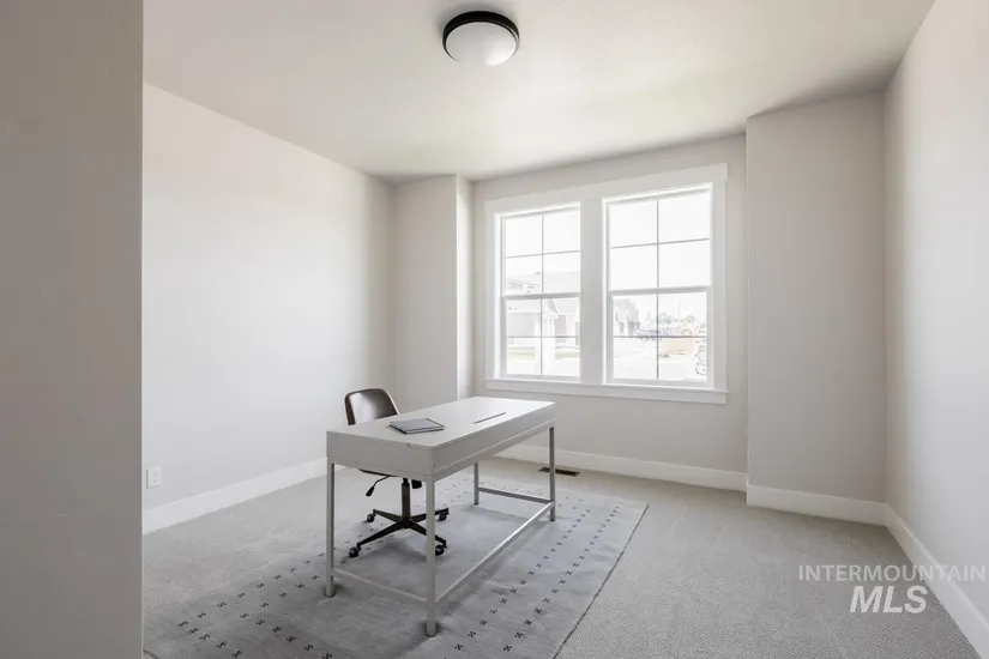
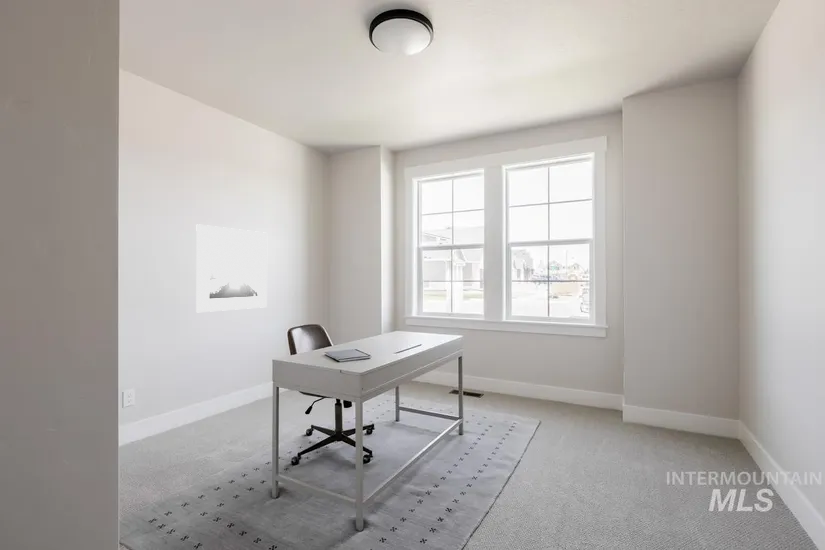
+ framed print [195,224,268,313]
